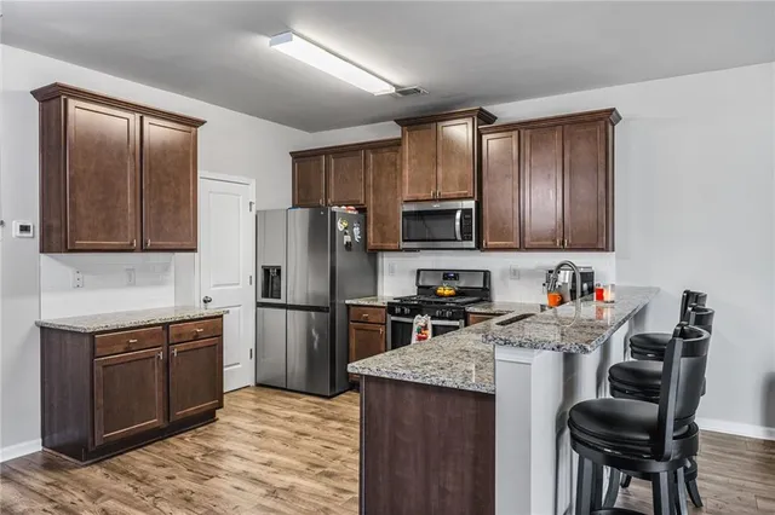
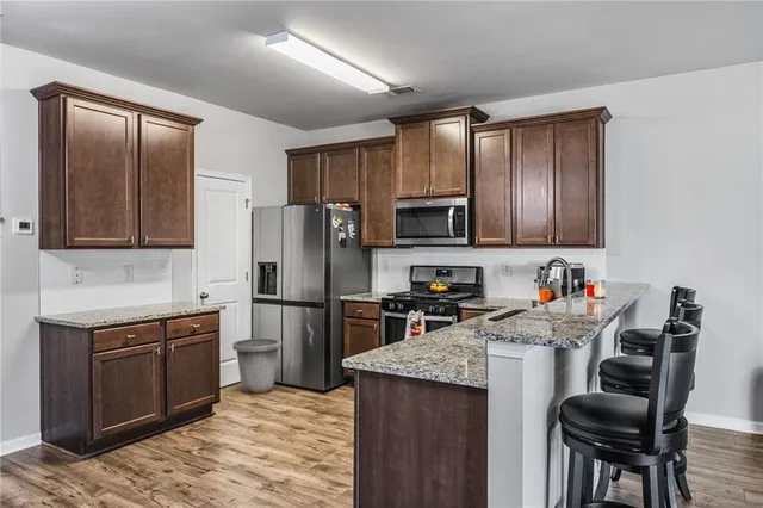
+ trash can [231,337,283,396]
